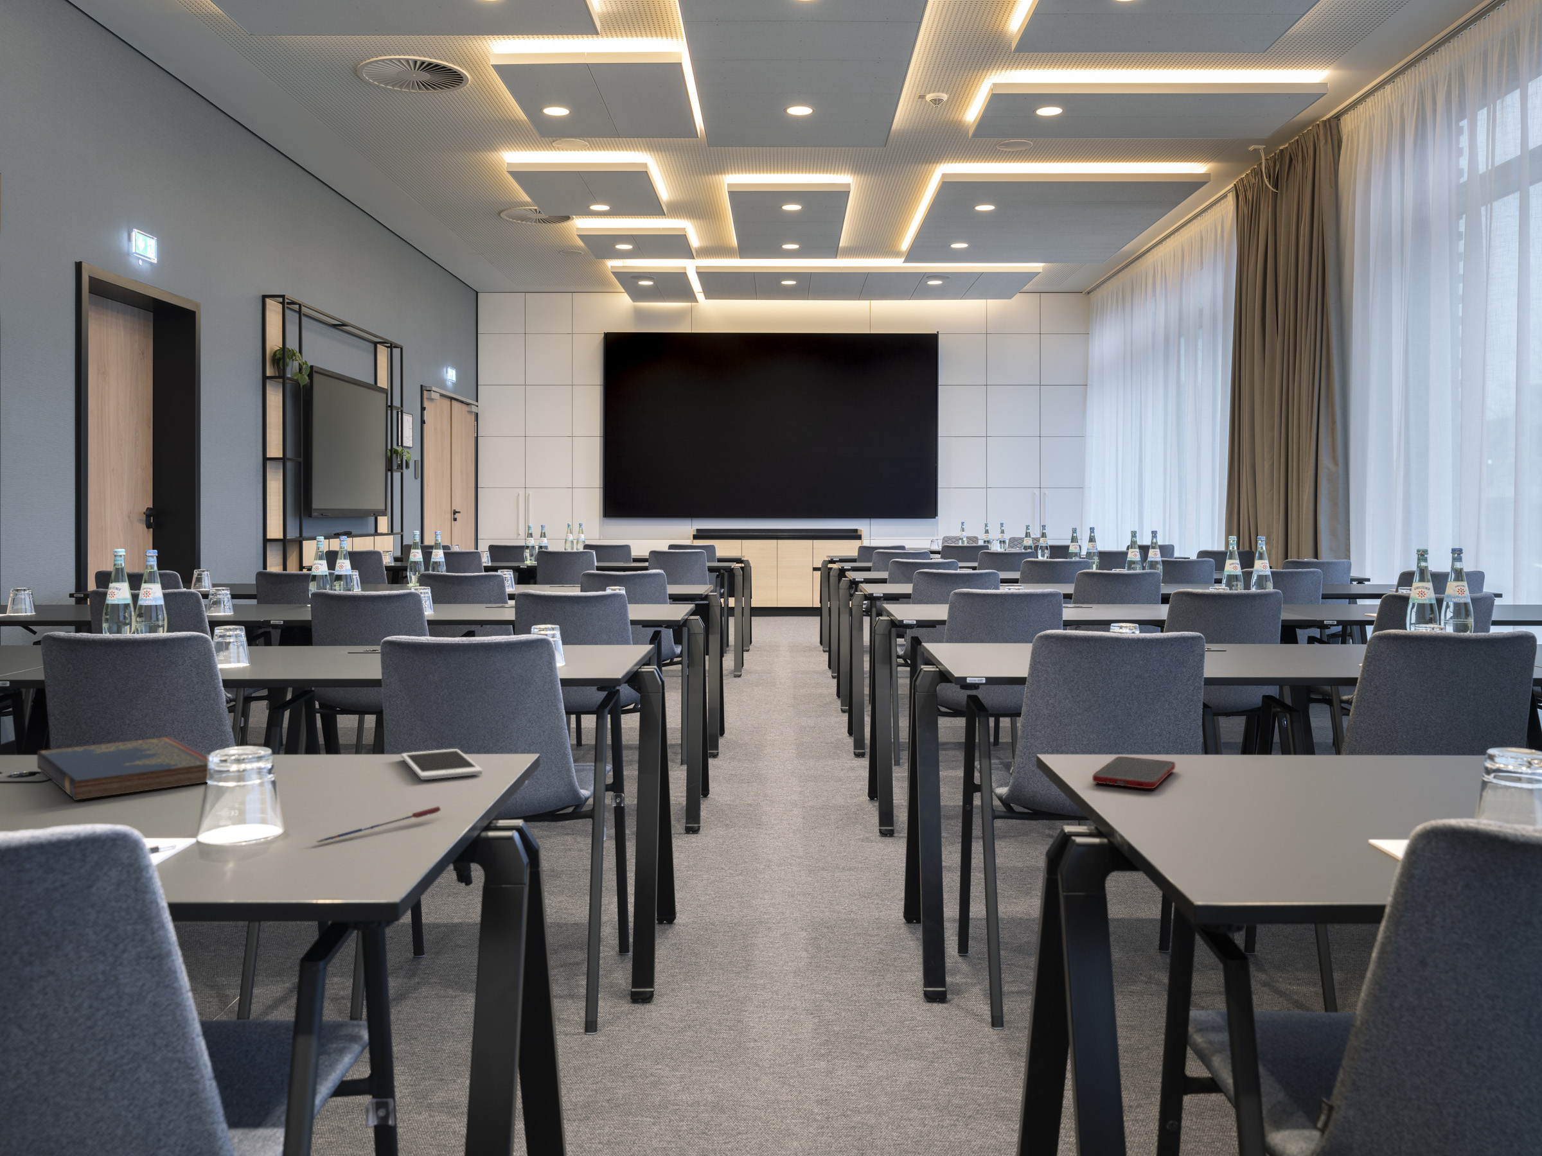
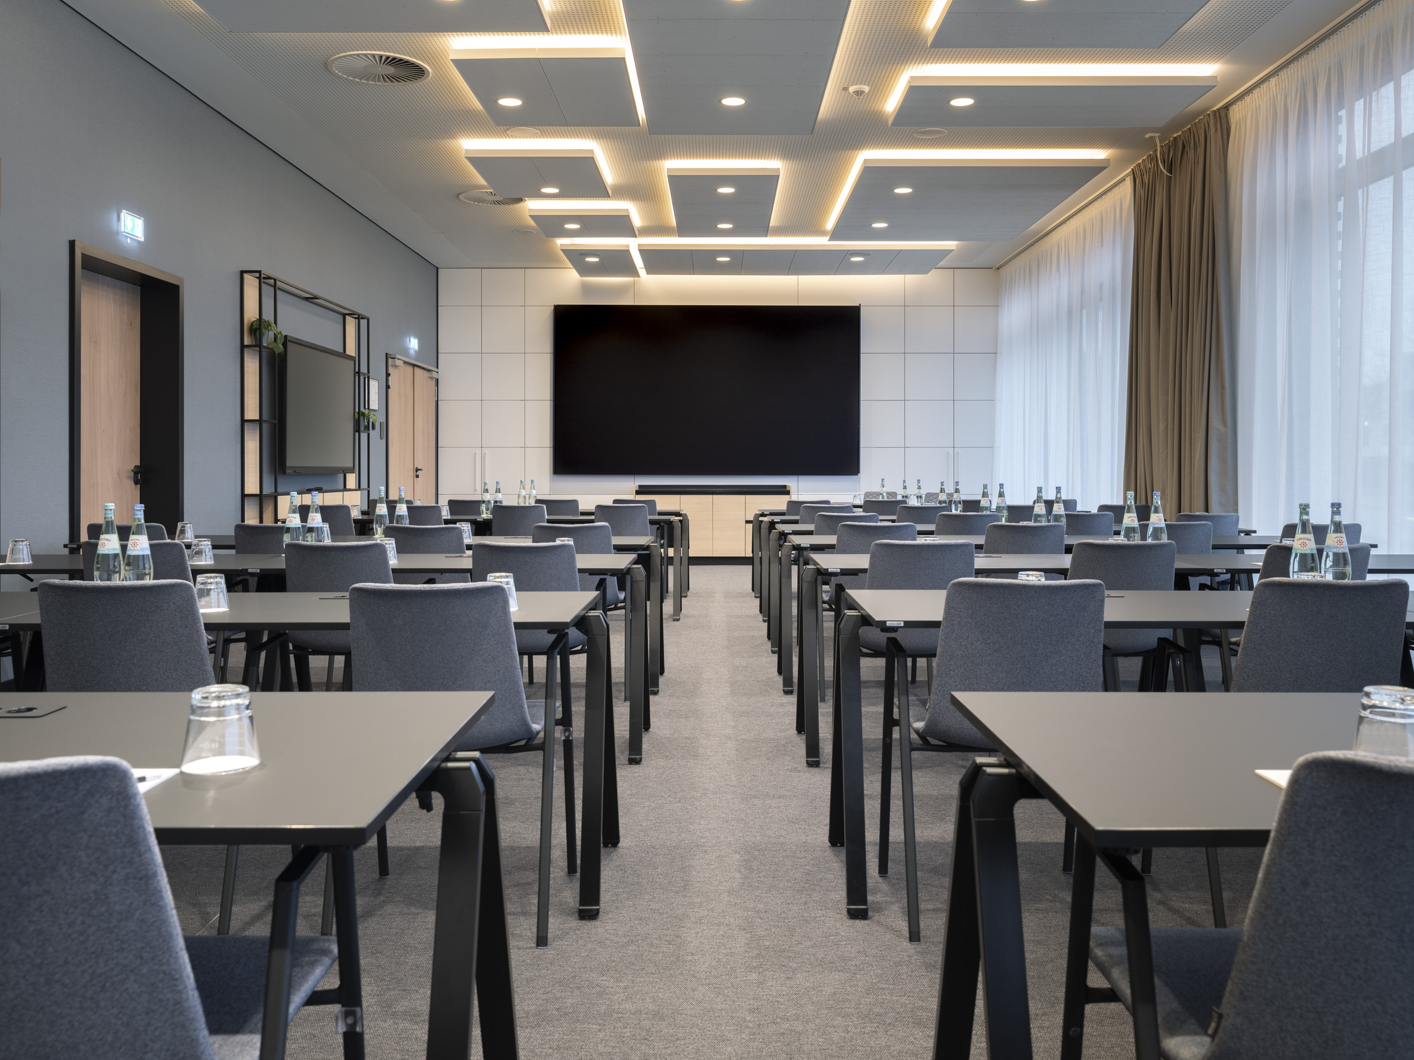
- cell phone [401,748,483,781]
- hardcover book [36,736,208,801]
- cell phone [1092,756,1175,789]
- pen [314,806,442,844]
